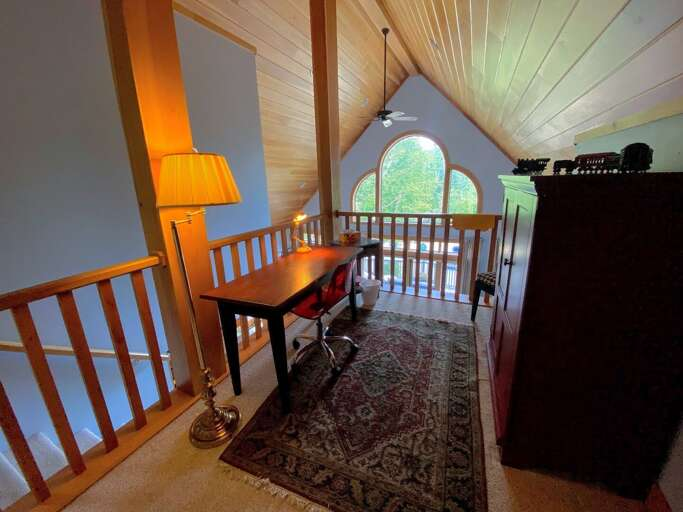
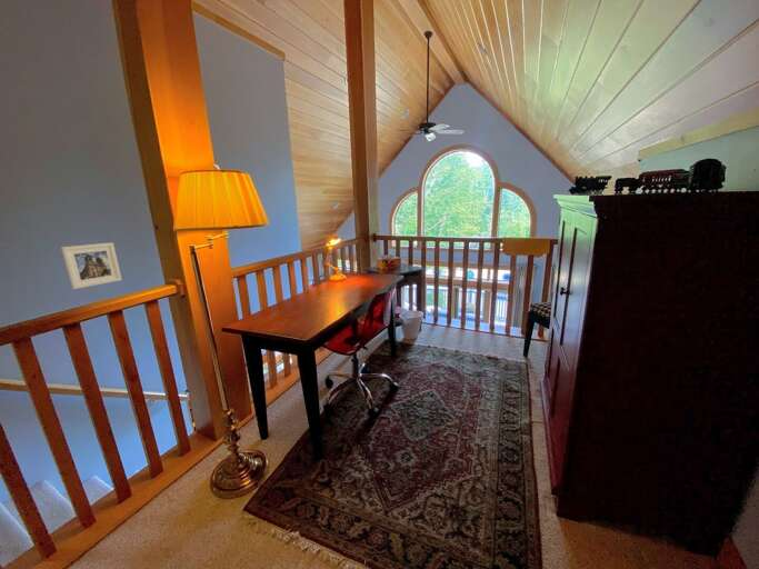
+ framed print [60,241,122,290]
